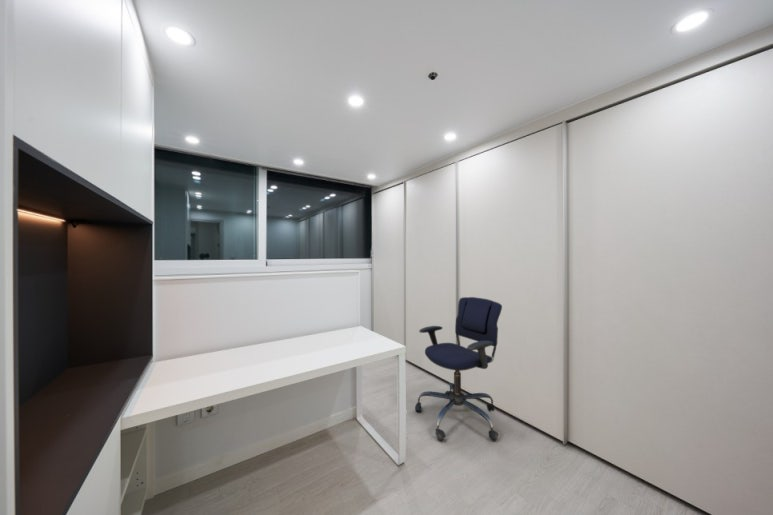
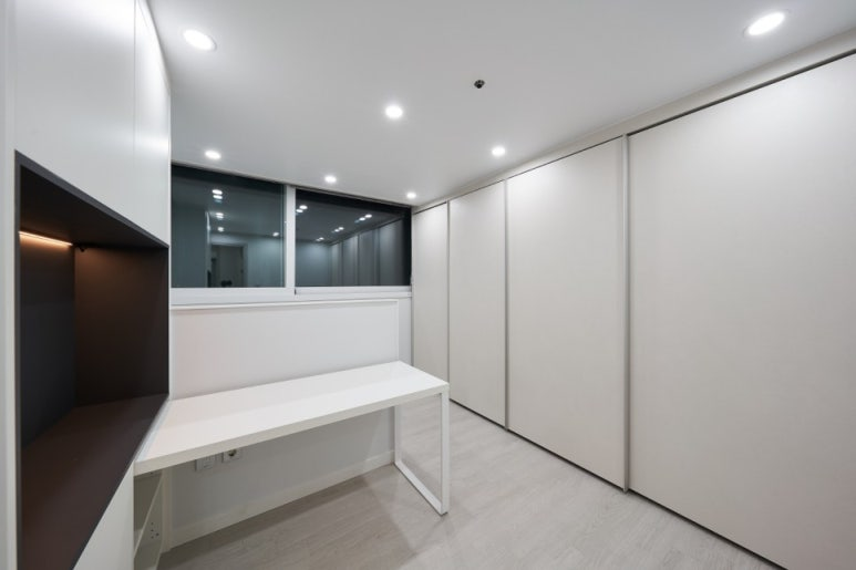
- office chair [414,296,503,441]
